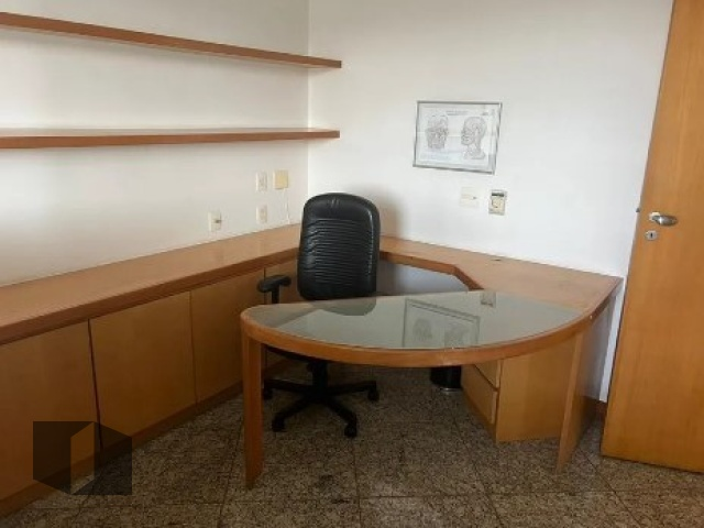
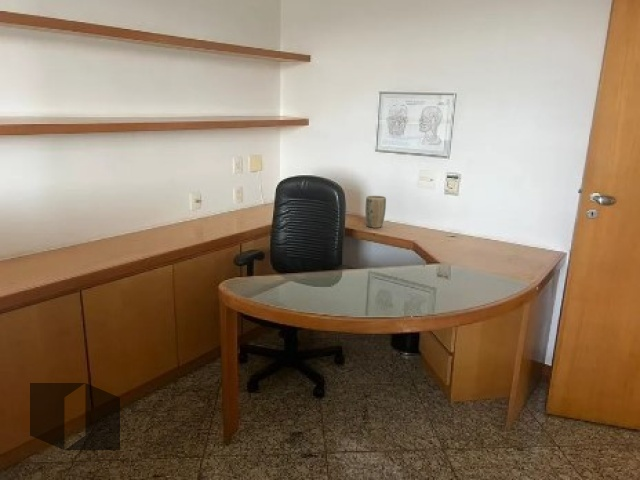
+ plant pot [364,195,387,229]
